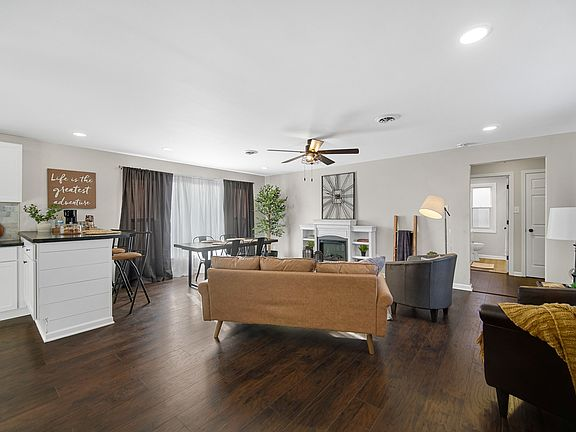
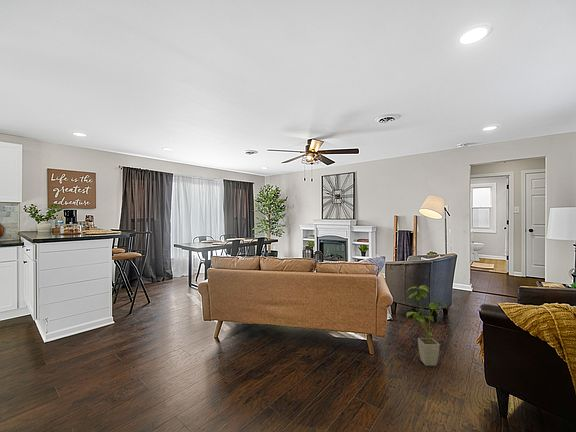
+ house plant [405,284,448,367]
